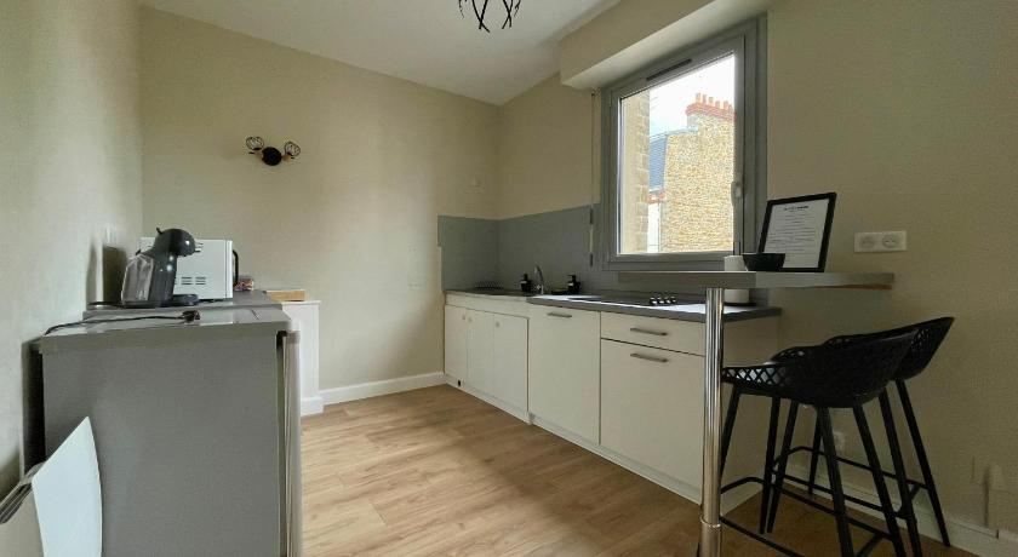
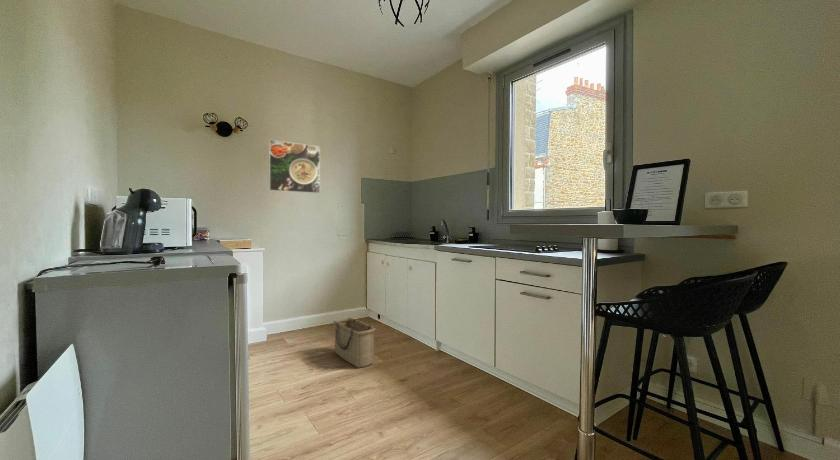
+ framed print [268,139,321,194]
+ basket [332,316,376,369]
